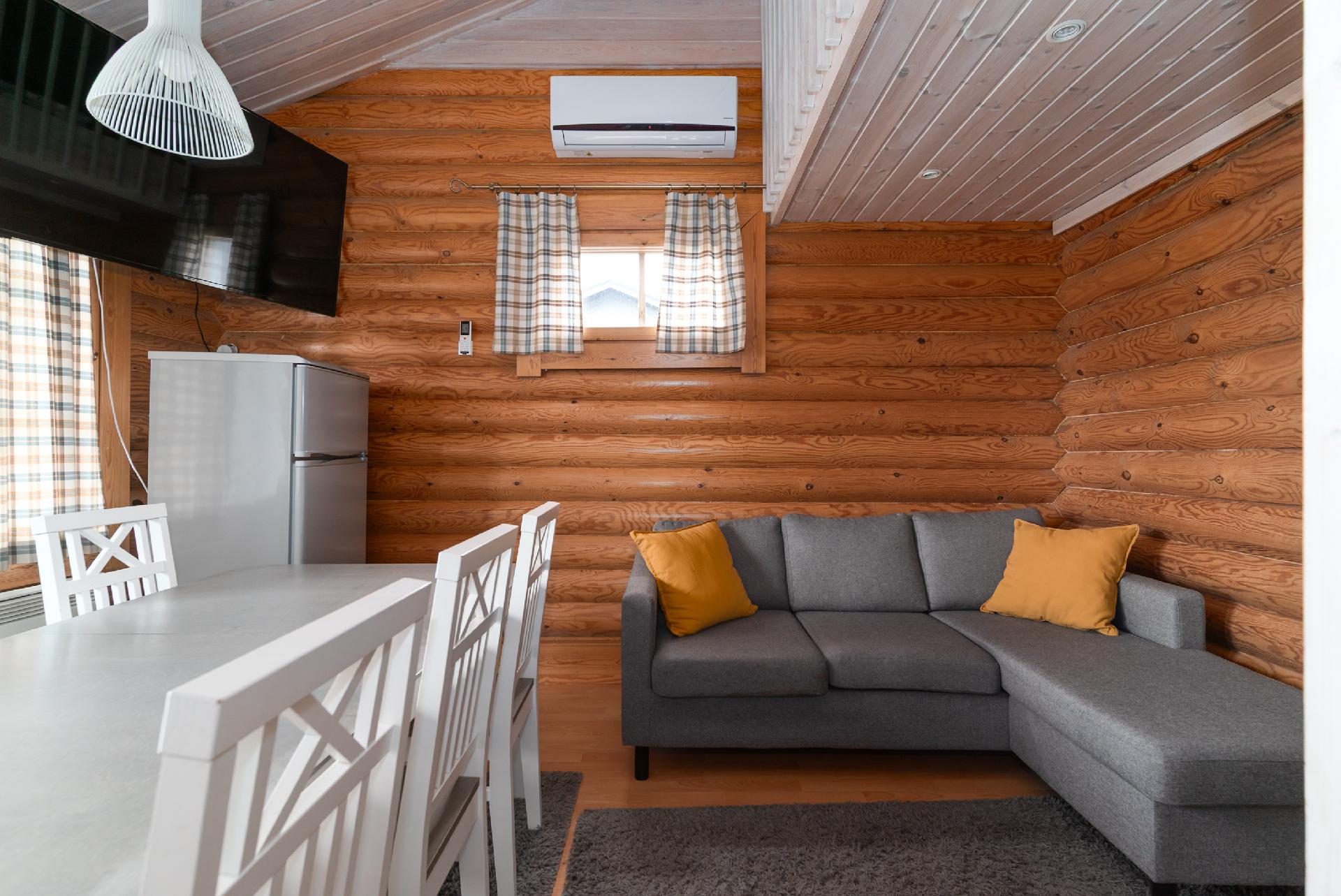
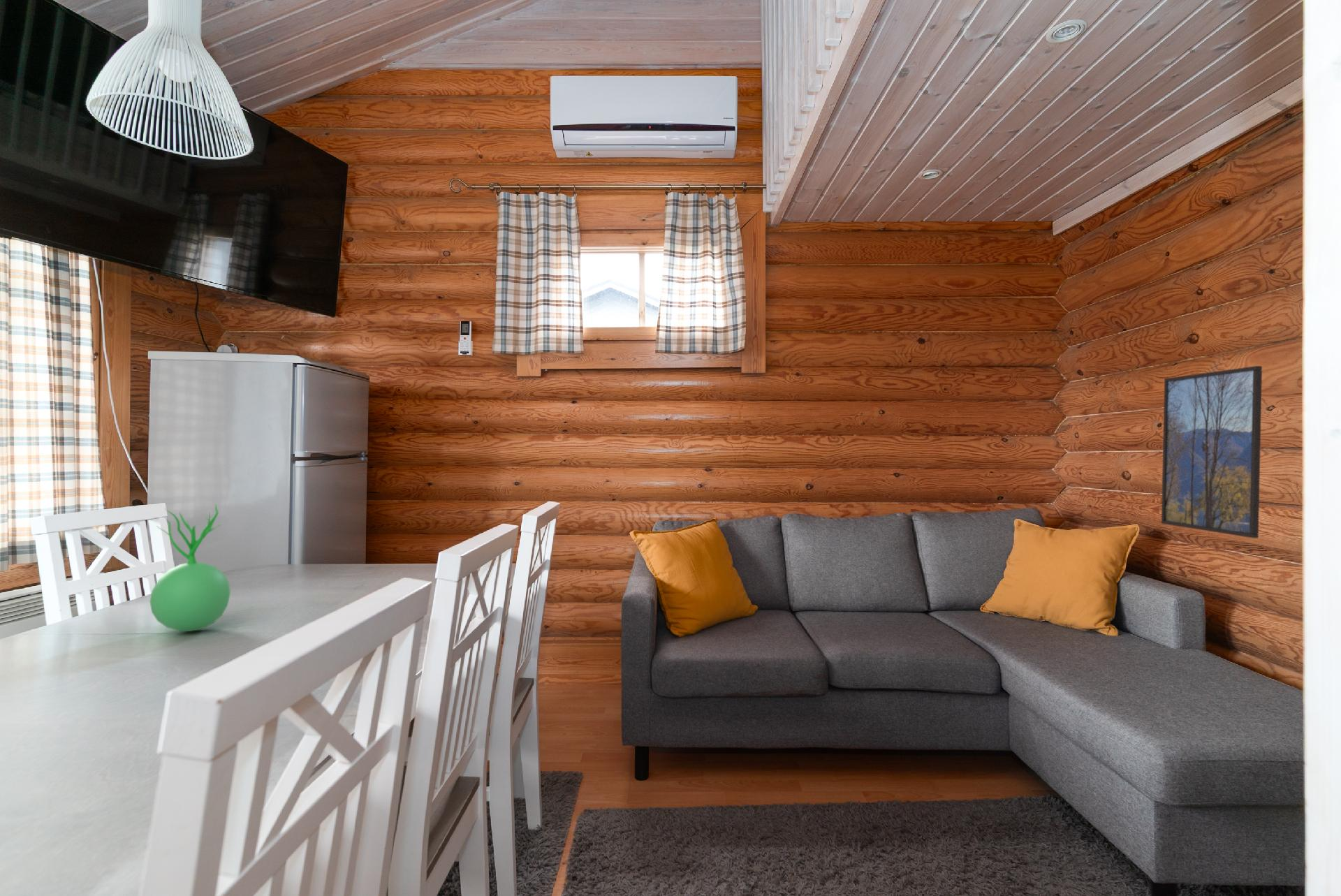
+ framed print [1161,365,1263,539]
+ vase [149,502,231,632]
